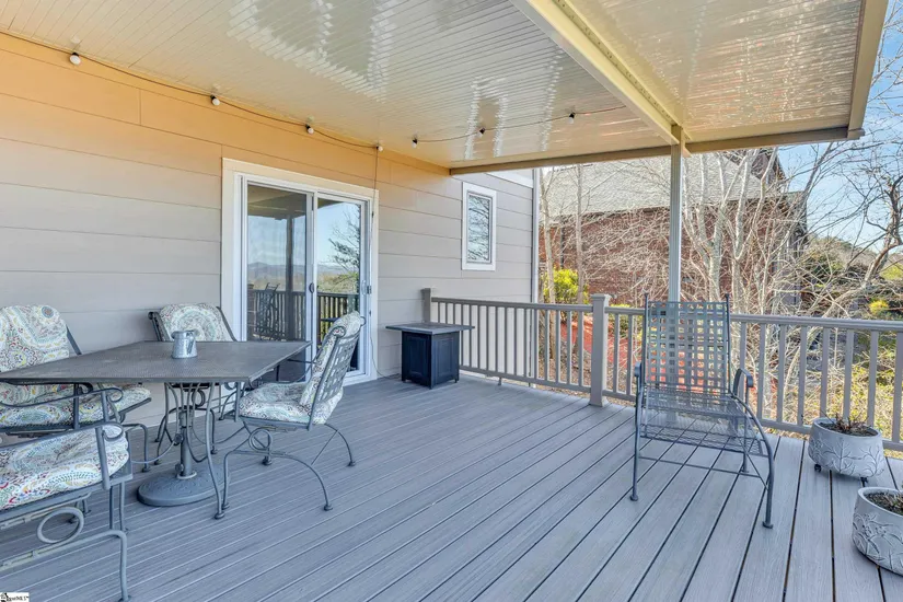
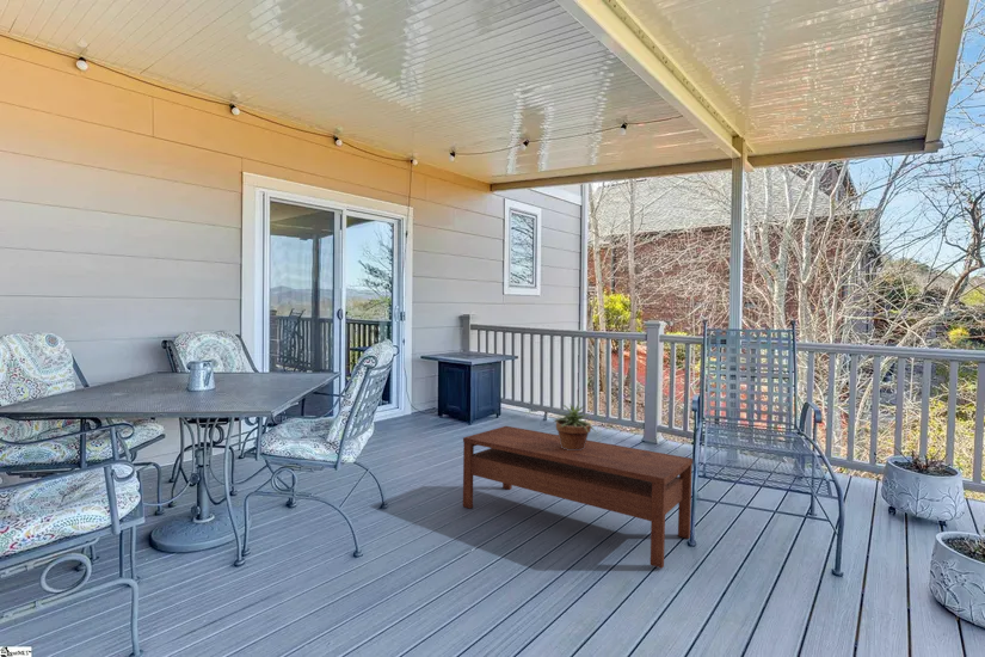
+ coffee table [462,425,694,570]
+ potted plant [552,401,596,450]
